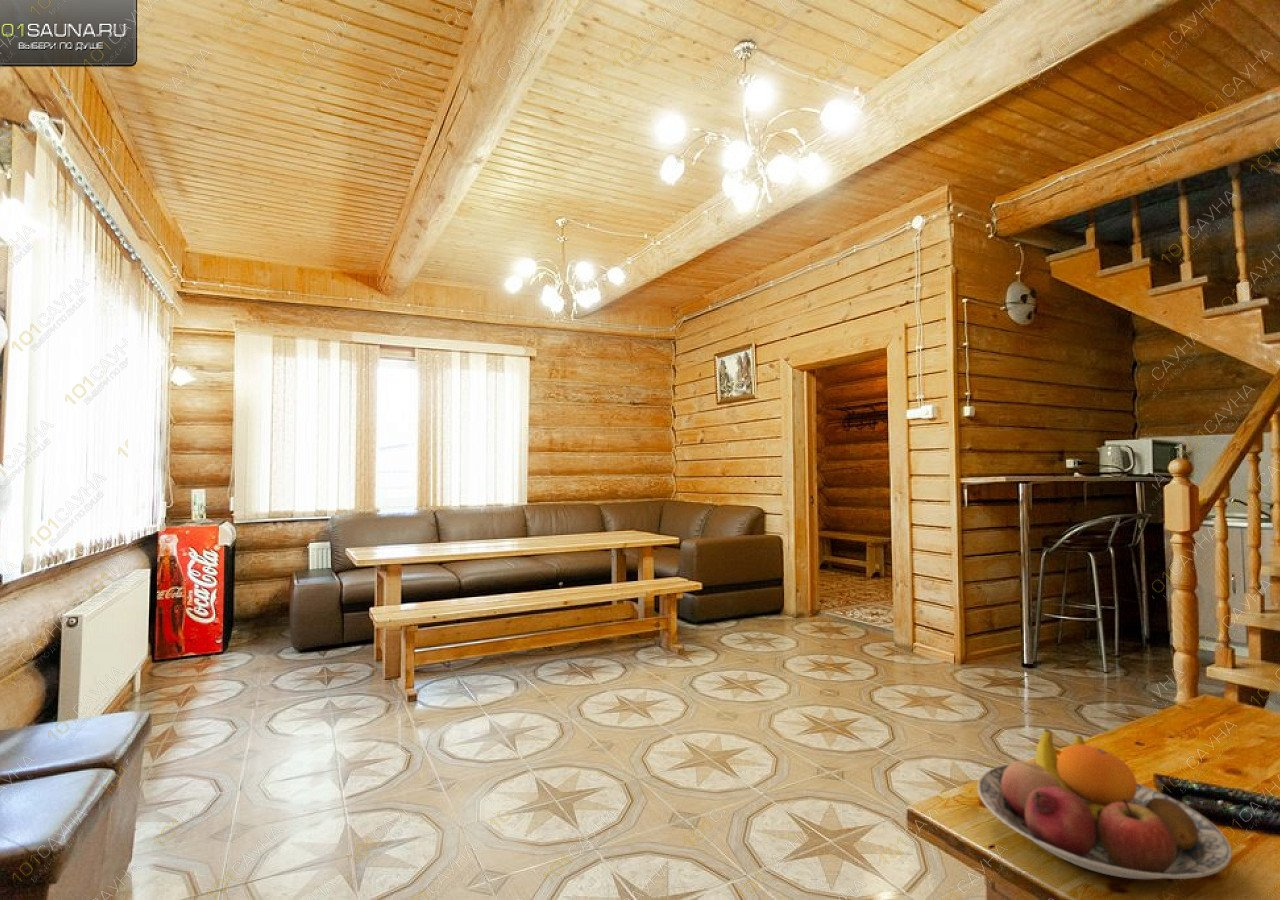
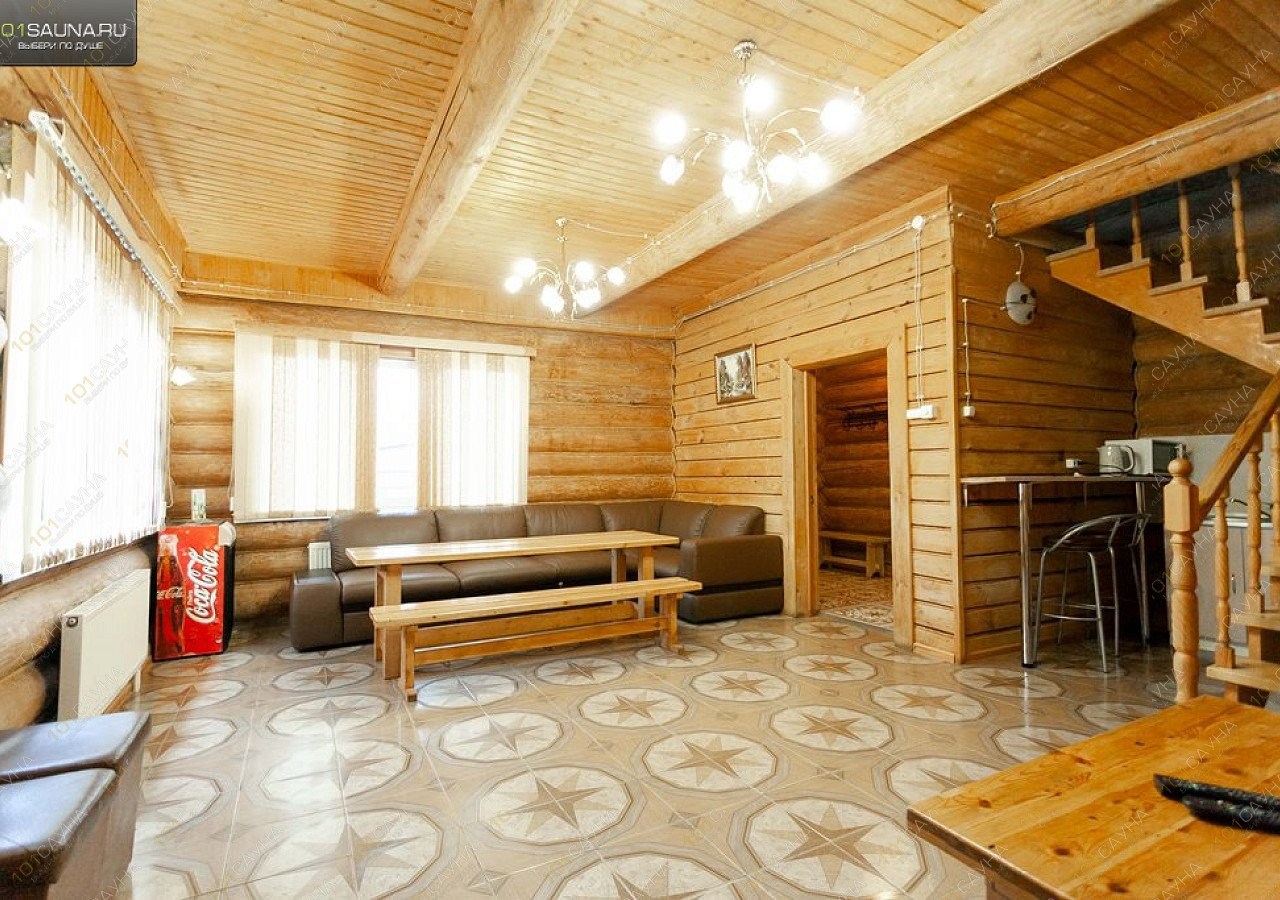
- fruit bowl [977,728,1233,880]
